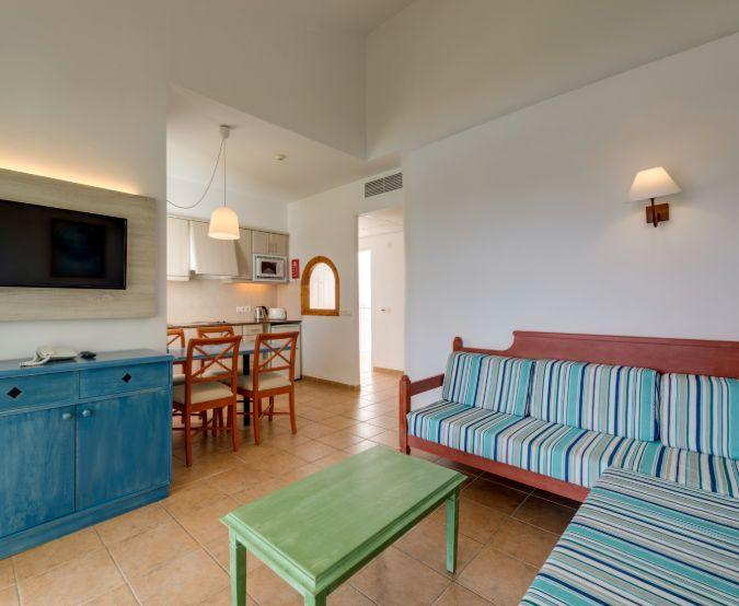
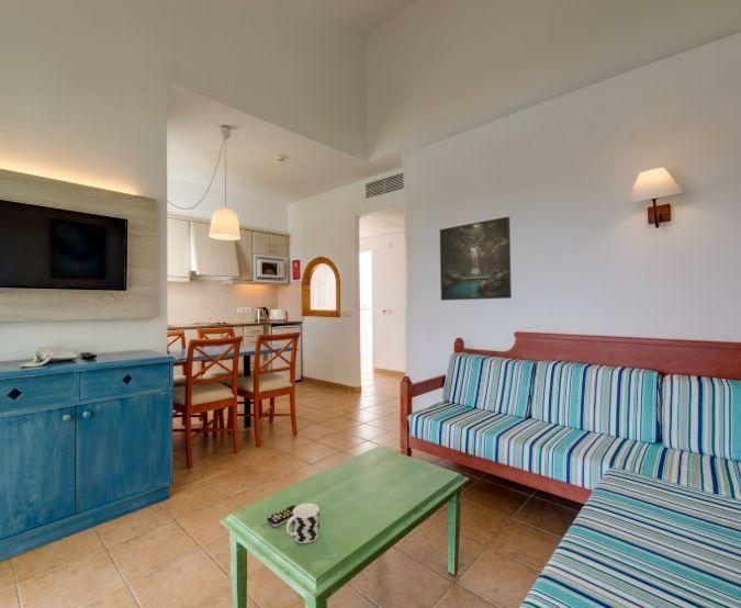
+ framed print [439,216,513,302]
+ cup [285,503,321,544]
+ remote control [266,505,297,528]
